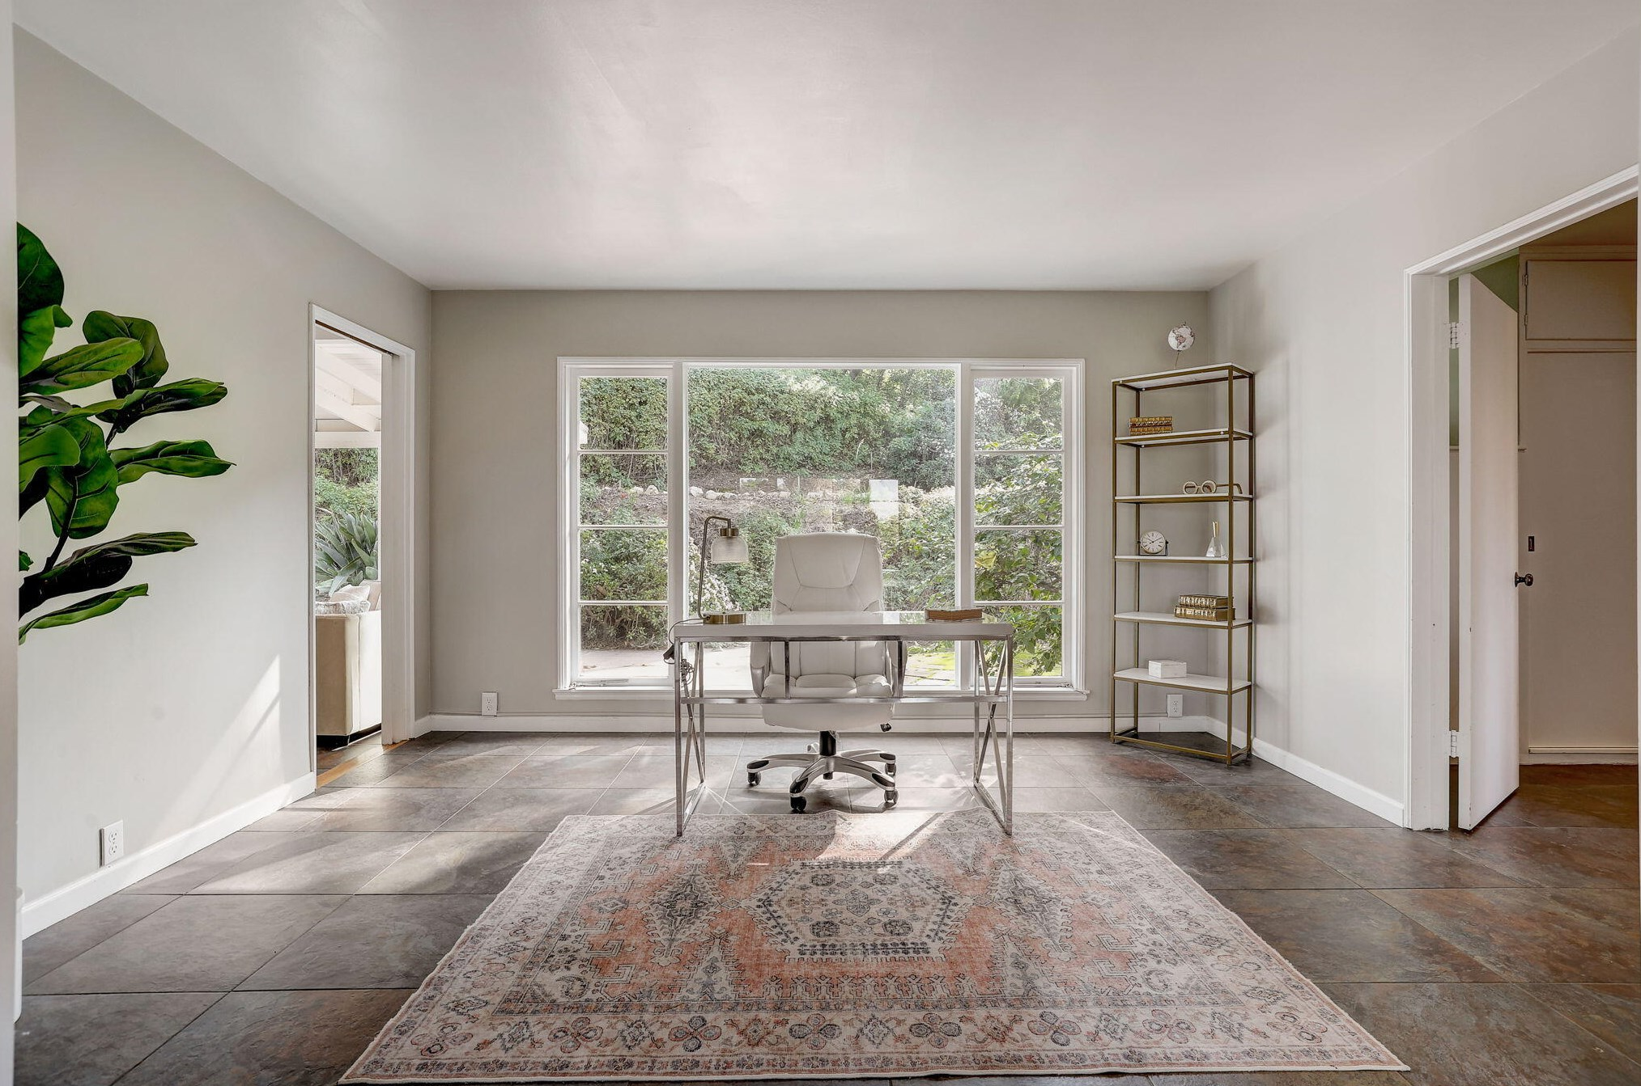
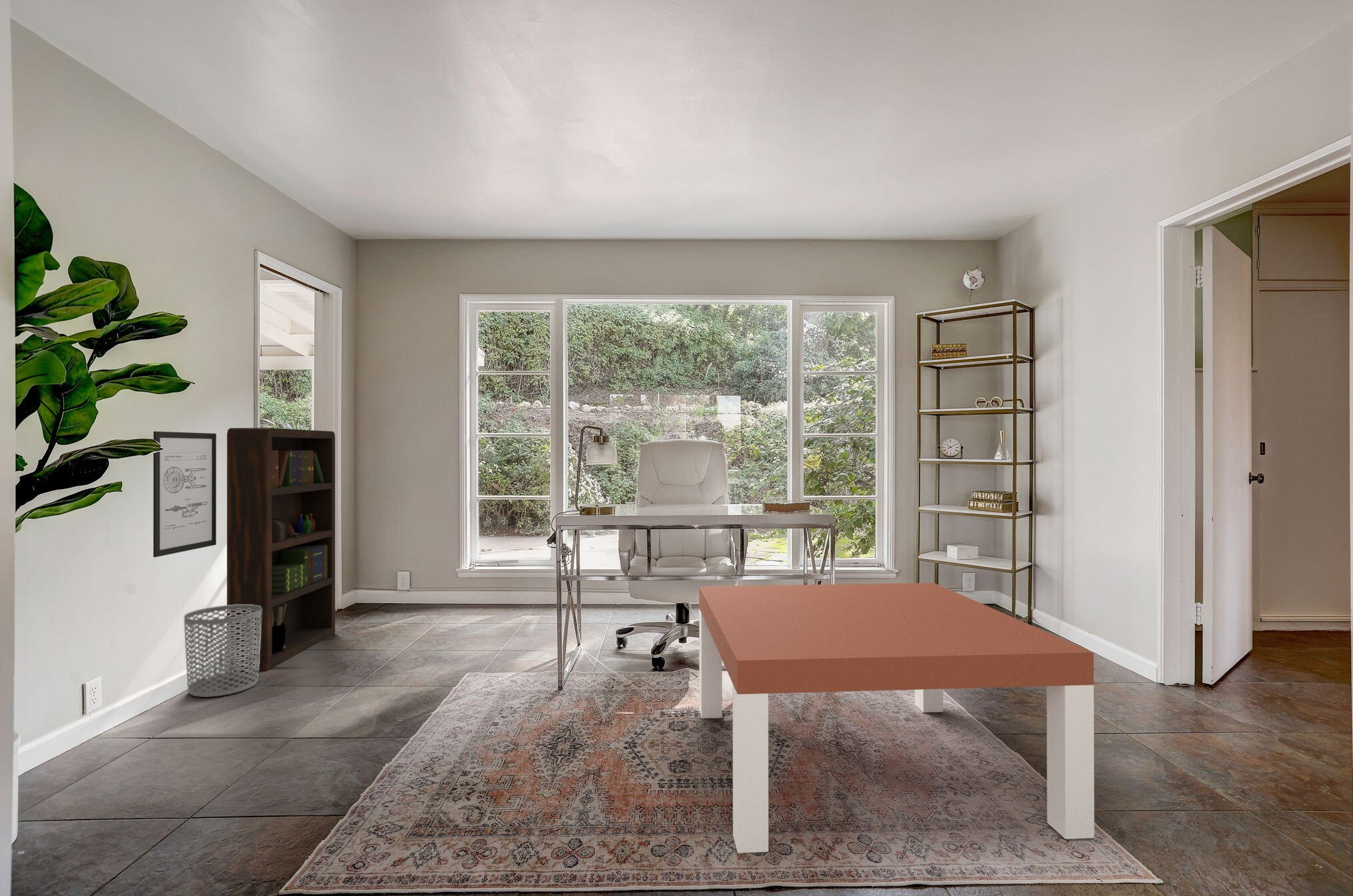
+ bookcase [226,427,336,671]
+ coffee table [699,582,1095,854]
+ wall art [153,431,217,558]
+ waste bin [183,604,262,698]
